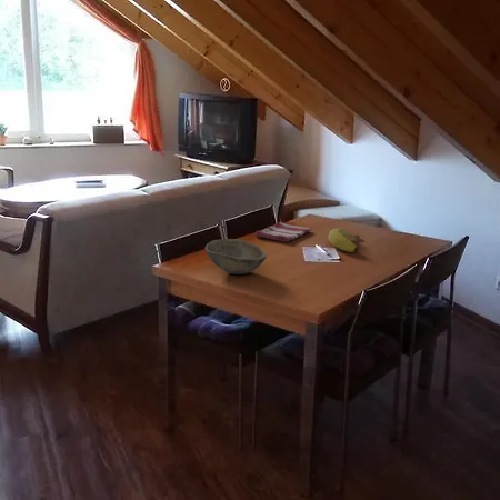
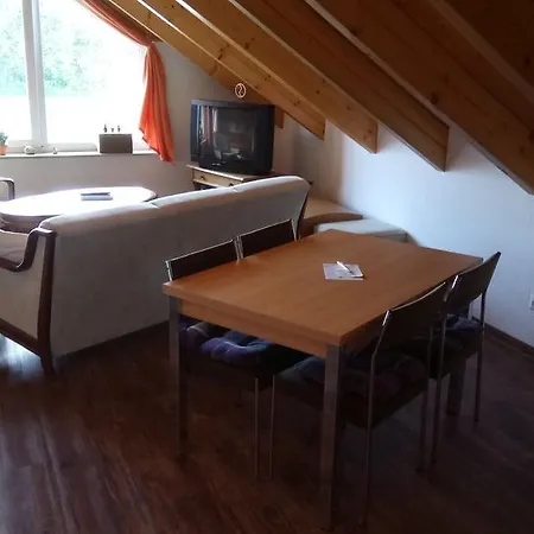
- dish towel [254,221,312,243]
- bowl [204,238,268,276]
- banana [327,228,361,253]
